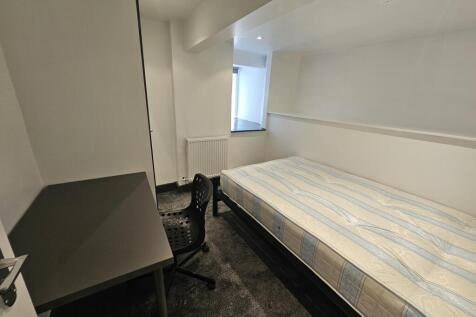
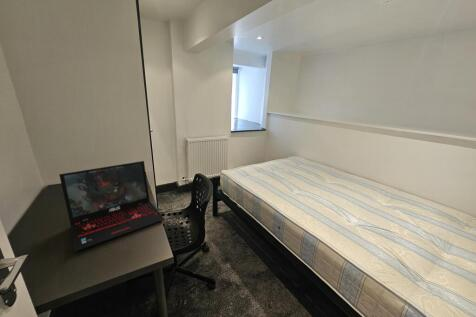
+ laptop [58,160,165,253]
